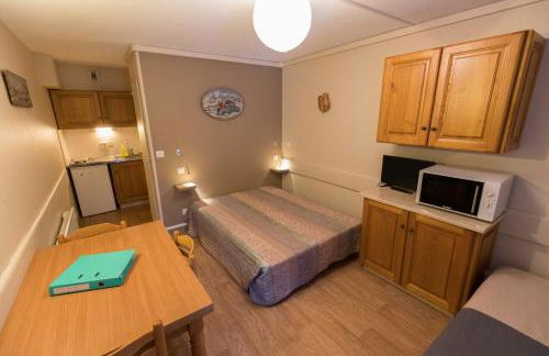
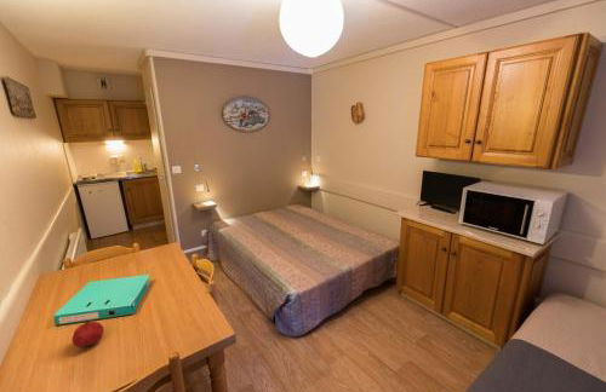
+ fruit [70,319,105,348]
